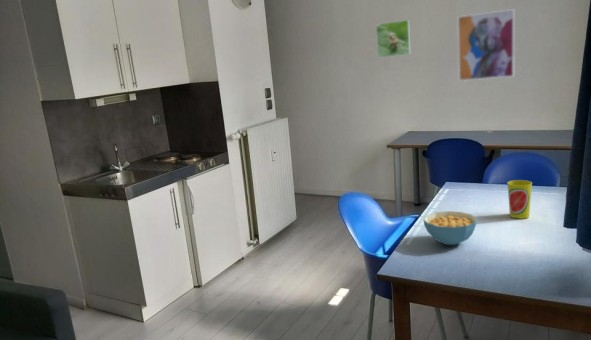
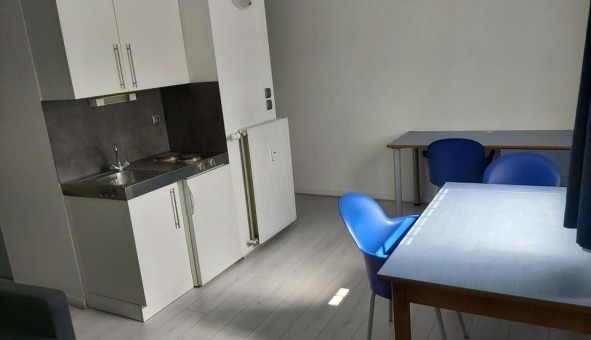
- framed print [375,19,412,59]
- wall art [457,8,515,82]
- cup [507,179,533,220]
- cereal bowl [422,210,478,246]
